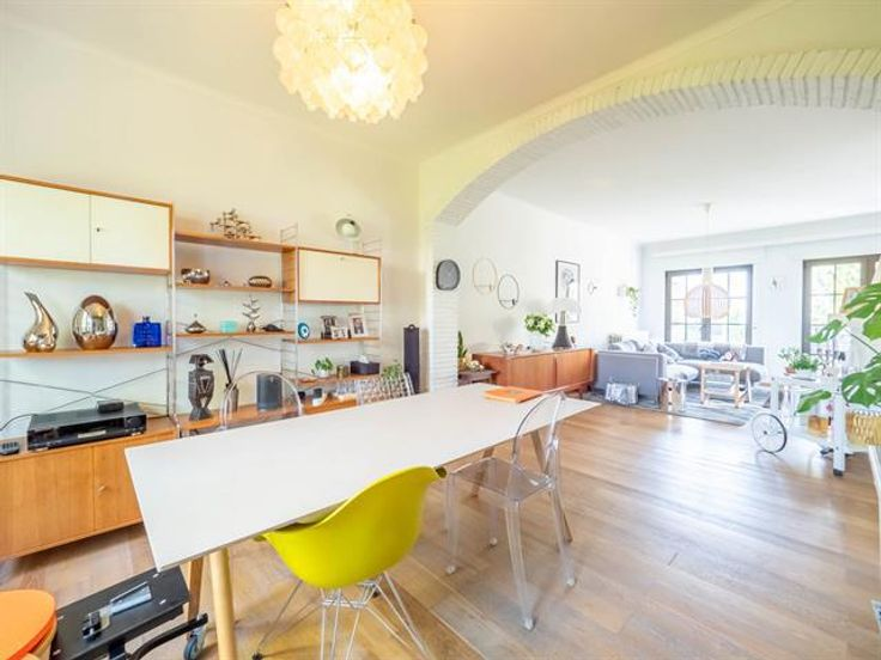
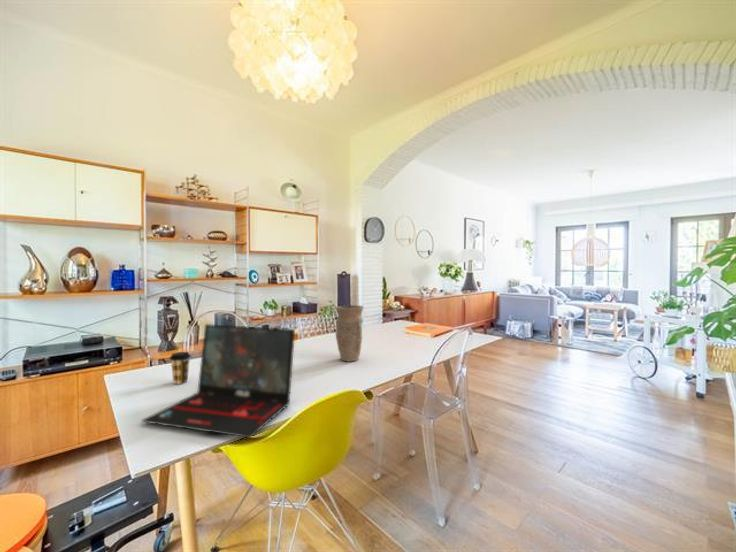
+ vase [334,304,365,363]
+ laptop [140,323,296,439]
+ coffee cup [169,351,192,385]
